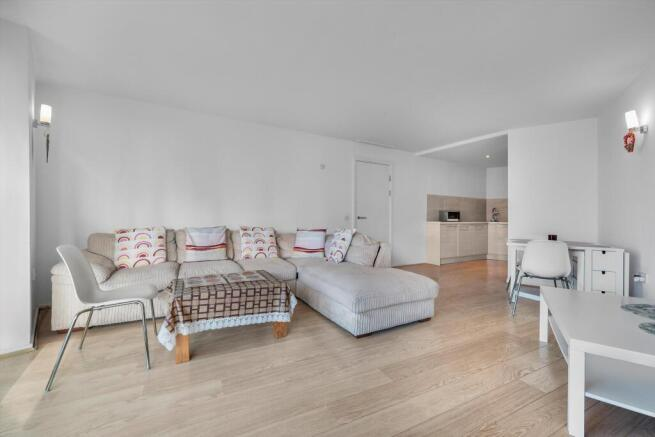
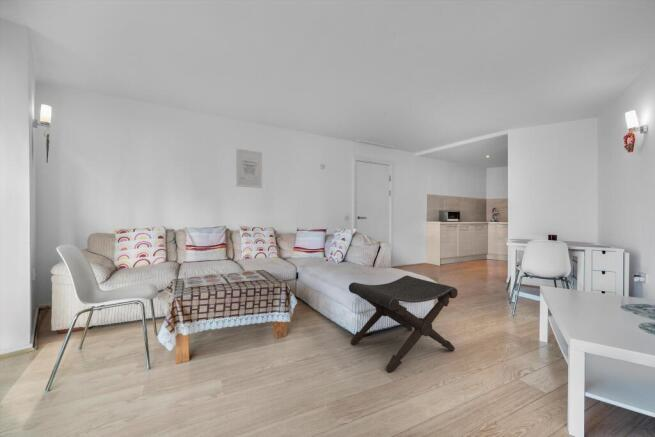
+ footstool [348,275,458,373]
+ wall art [235,147,263,189]
